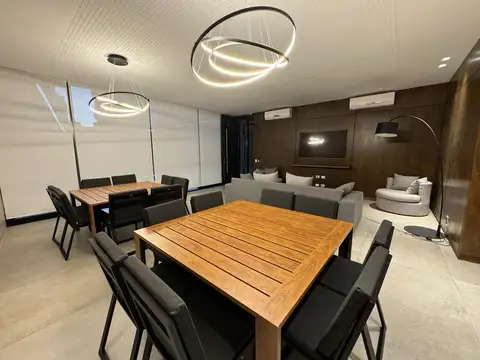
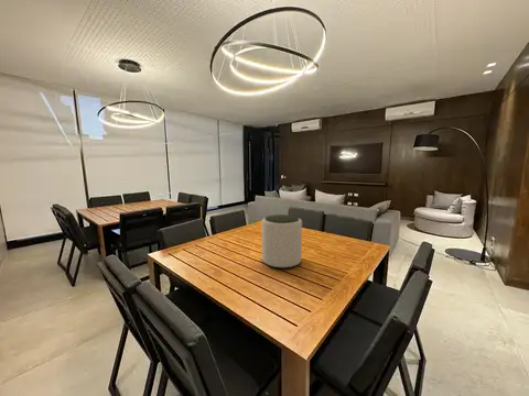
+ plant pot [261,213,303,270]
